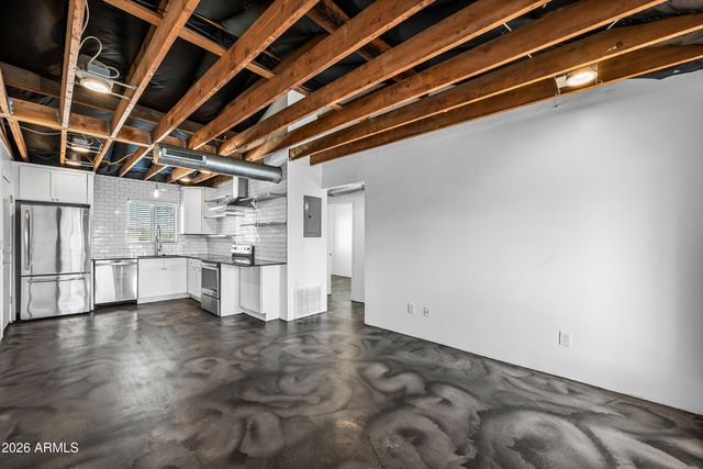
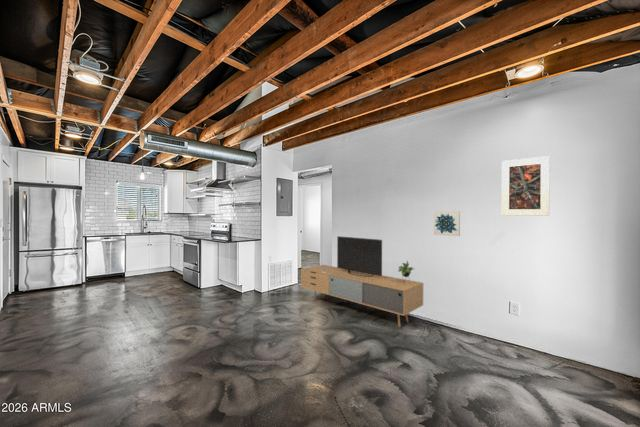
+ wall art [433,210,461,237]
+ media console [300,235,424,328]
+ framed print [501,155,551,217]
